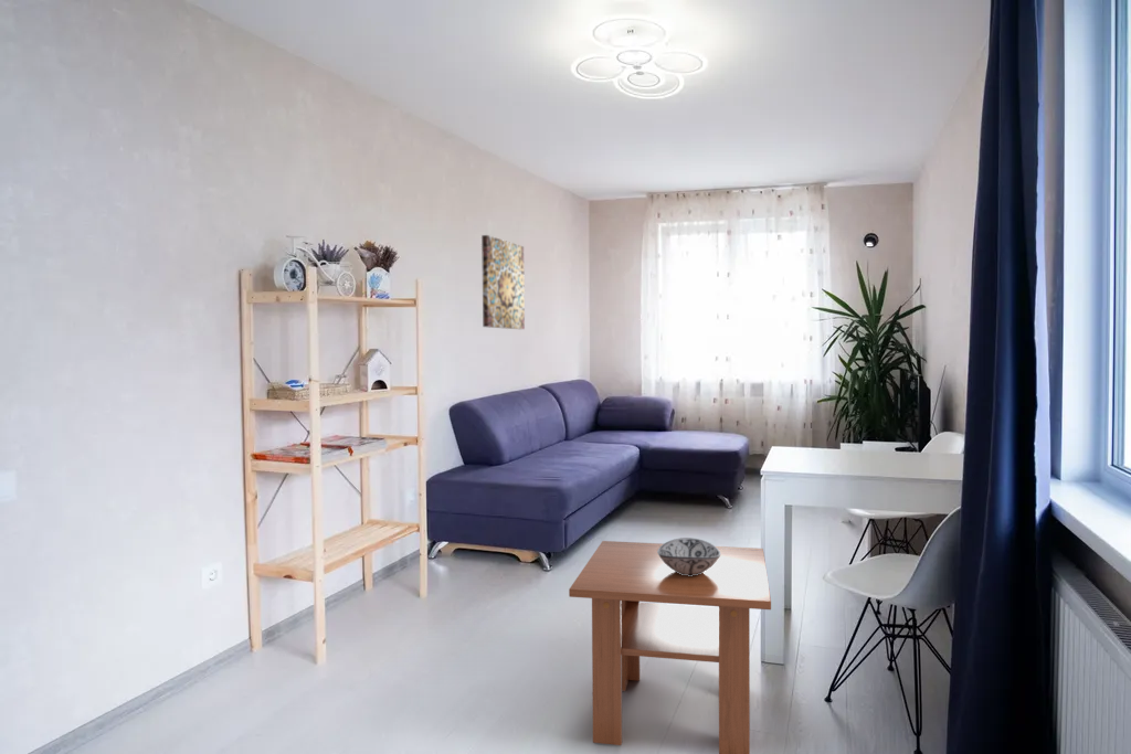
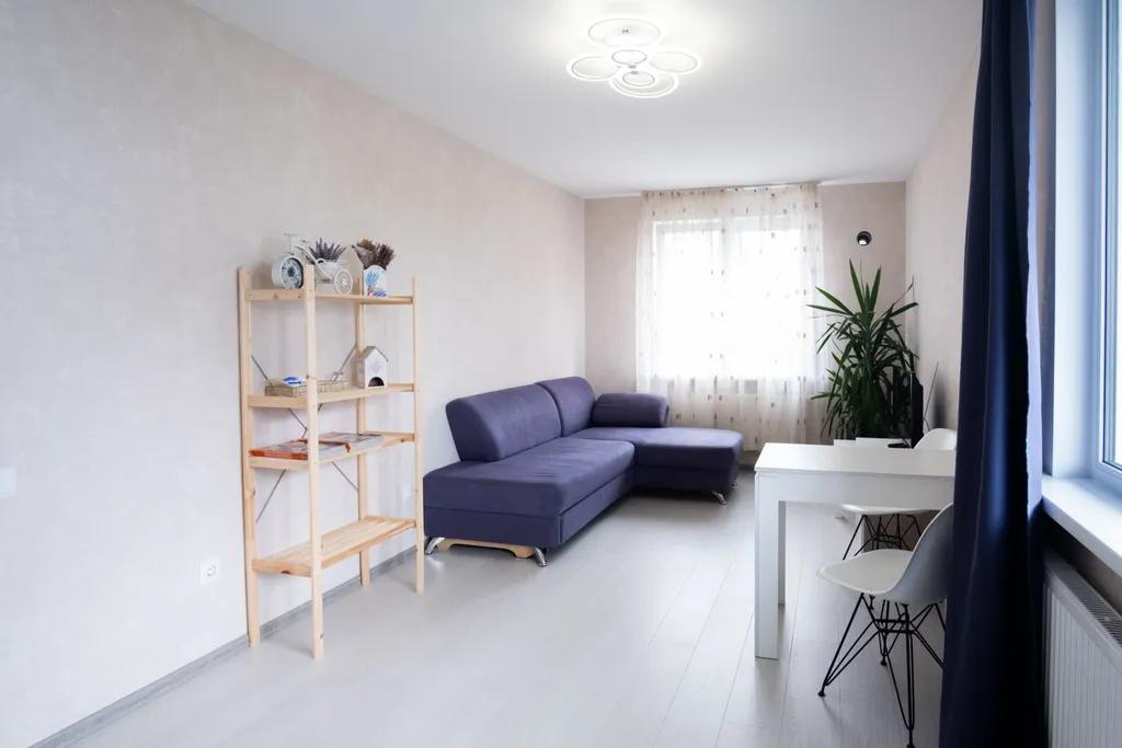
- coffee table [568,540,772,754]
- wall art [480,234,526,330]
- decorative bowl [657,537,720,576]
